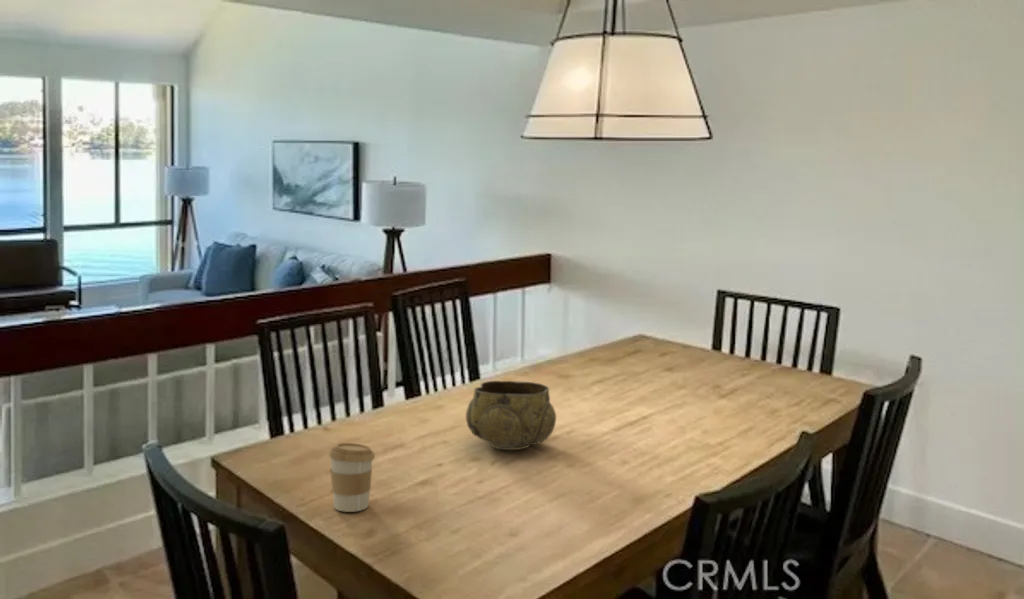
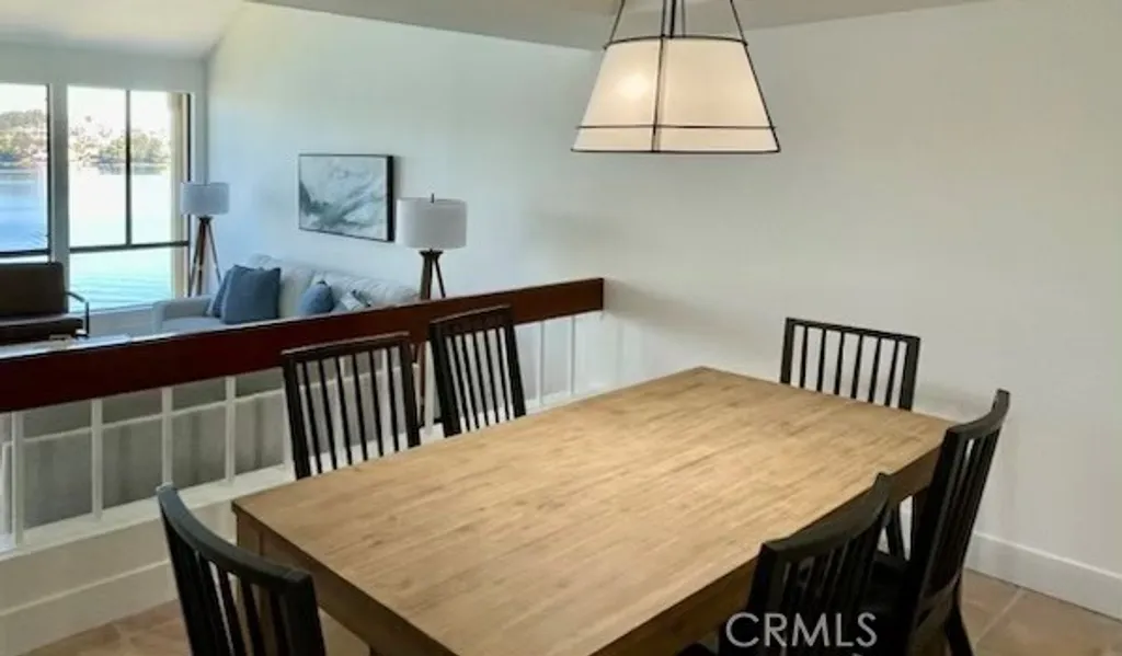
- decorative bowl [465,380,557,451]
- coffee cup [328,442,376,513]
